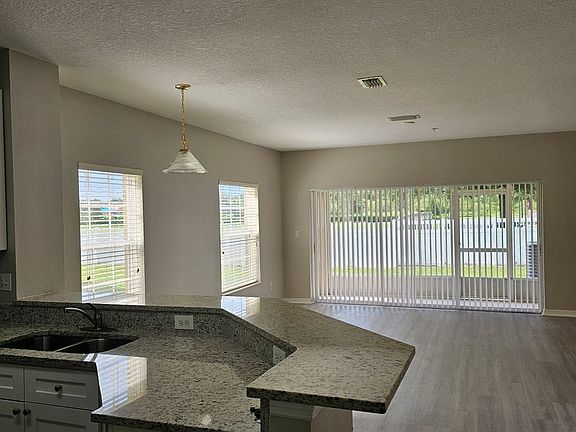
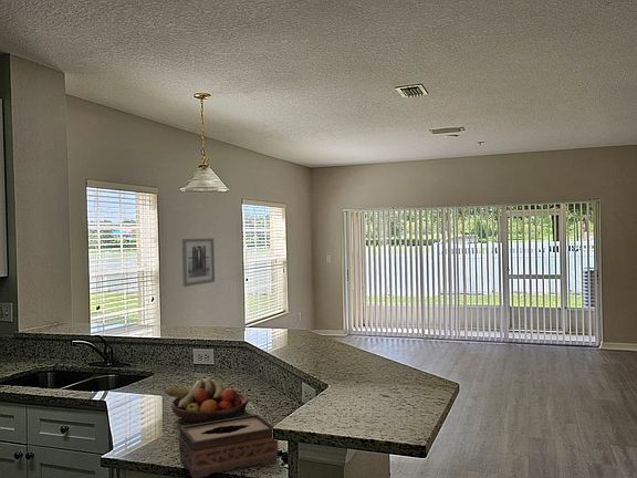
+ tissue box [178,413,279,478]
+ wall art [181,237,216,288]
+ fruit bowl [163,377,249,424]
